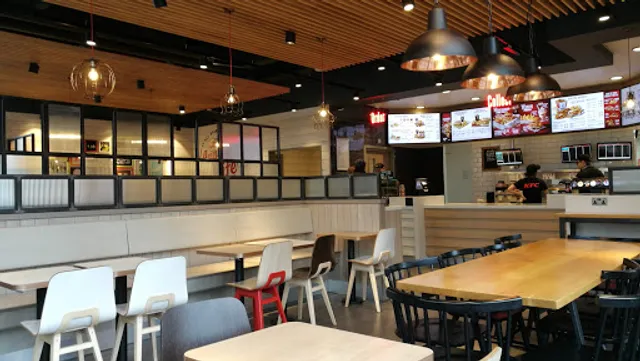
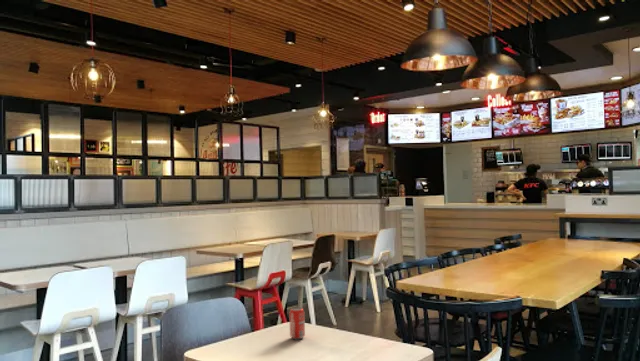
+ beverage can [288,306,306,340]
